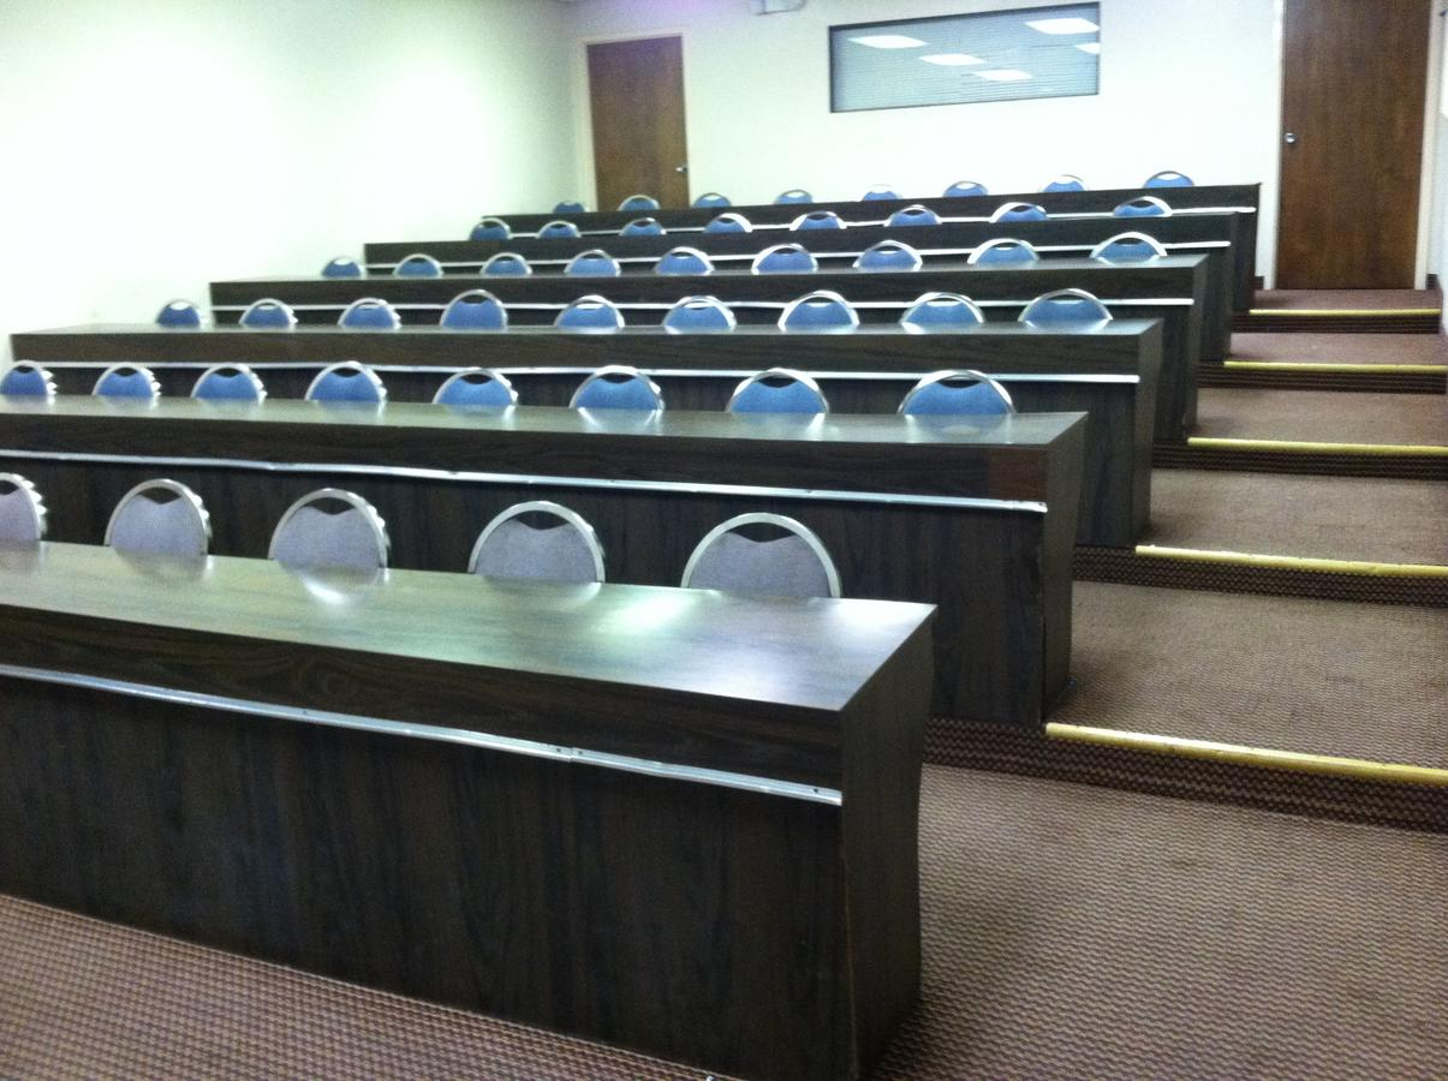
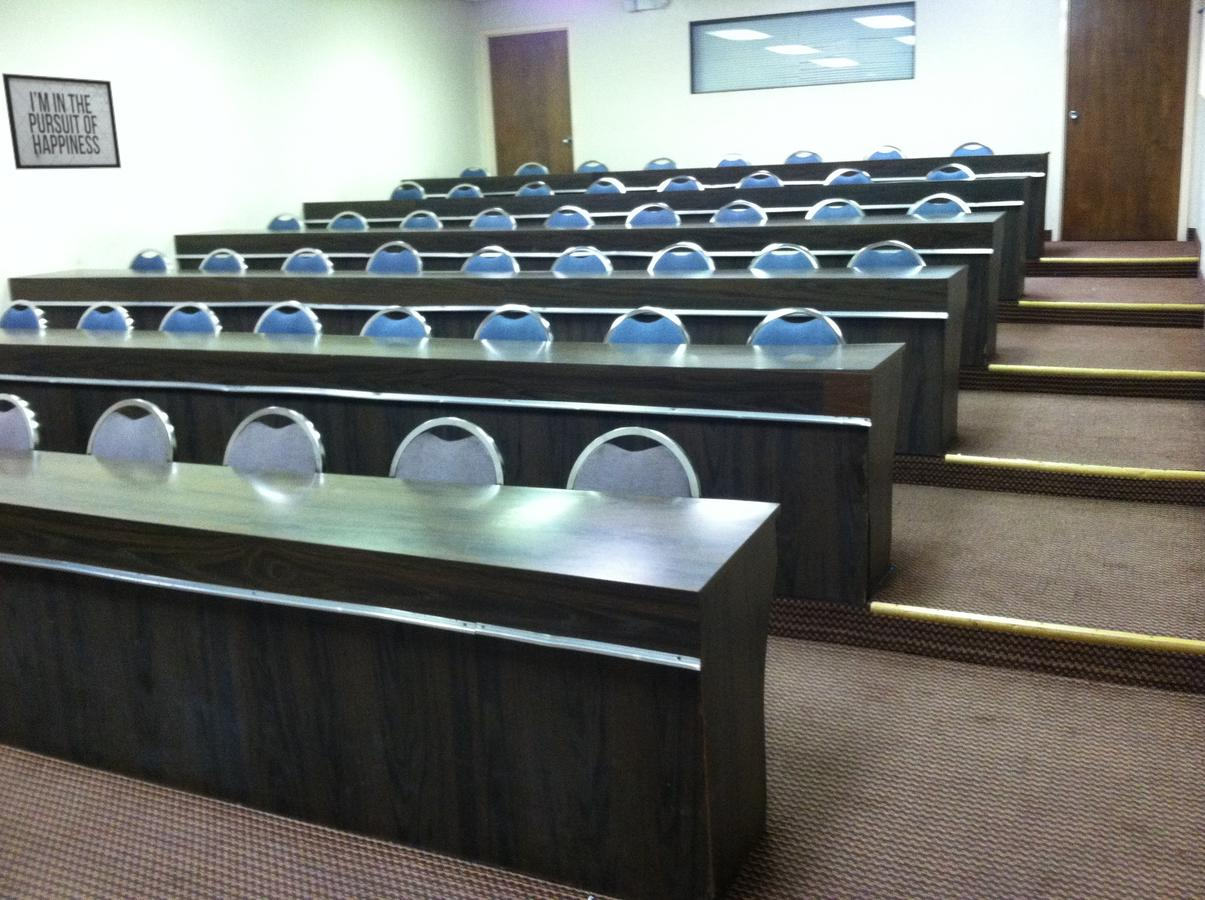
+ mirror [1,72,122,170]
